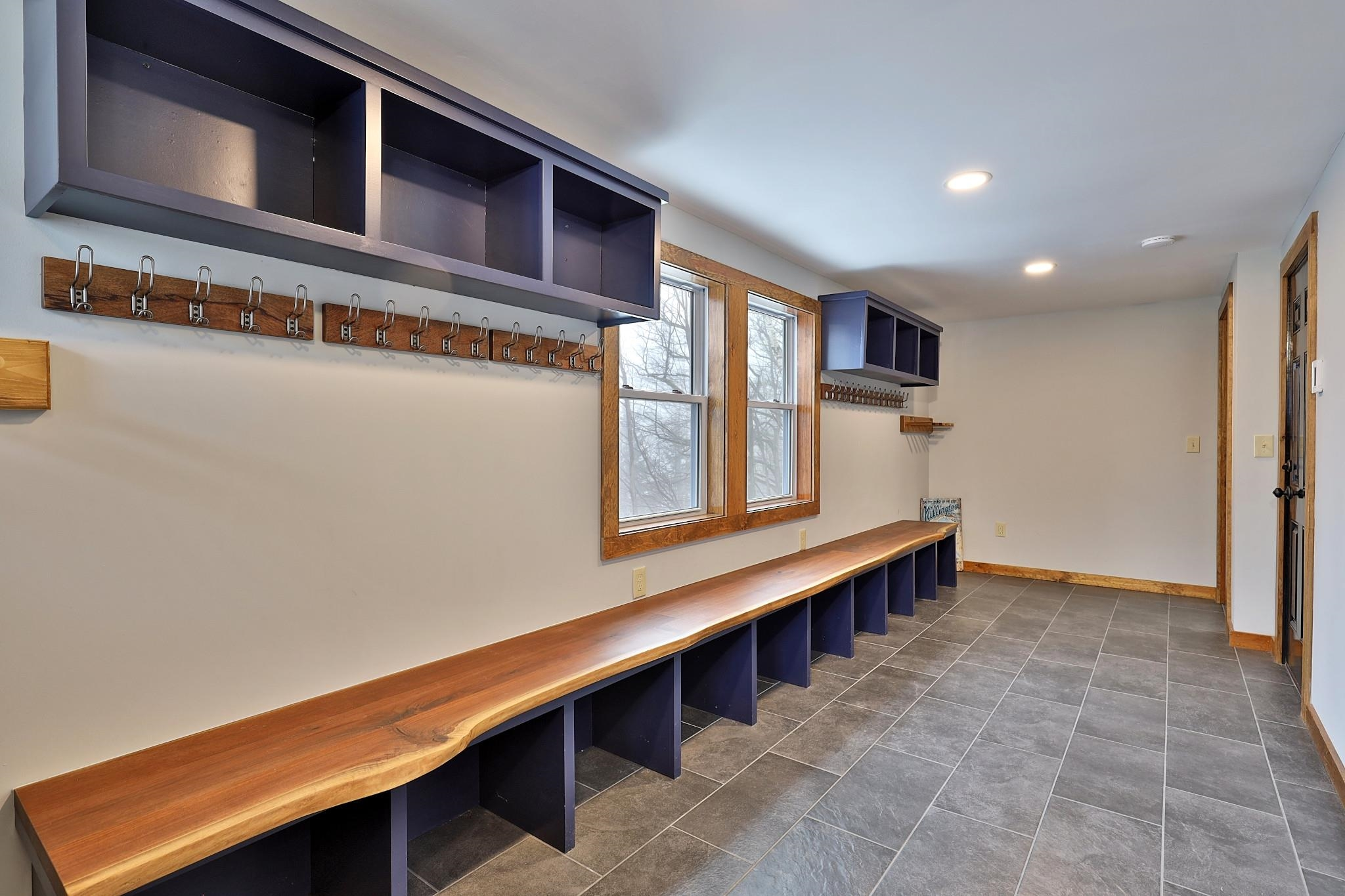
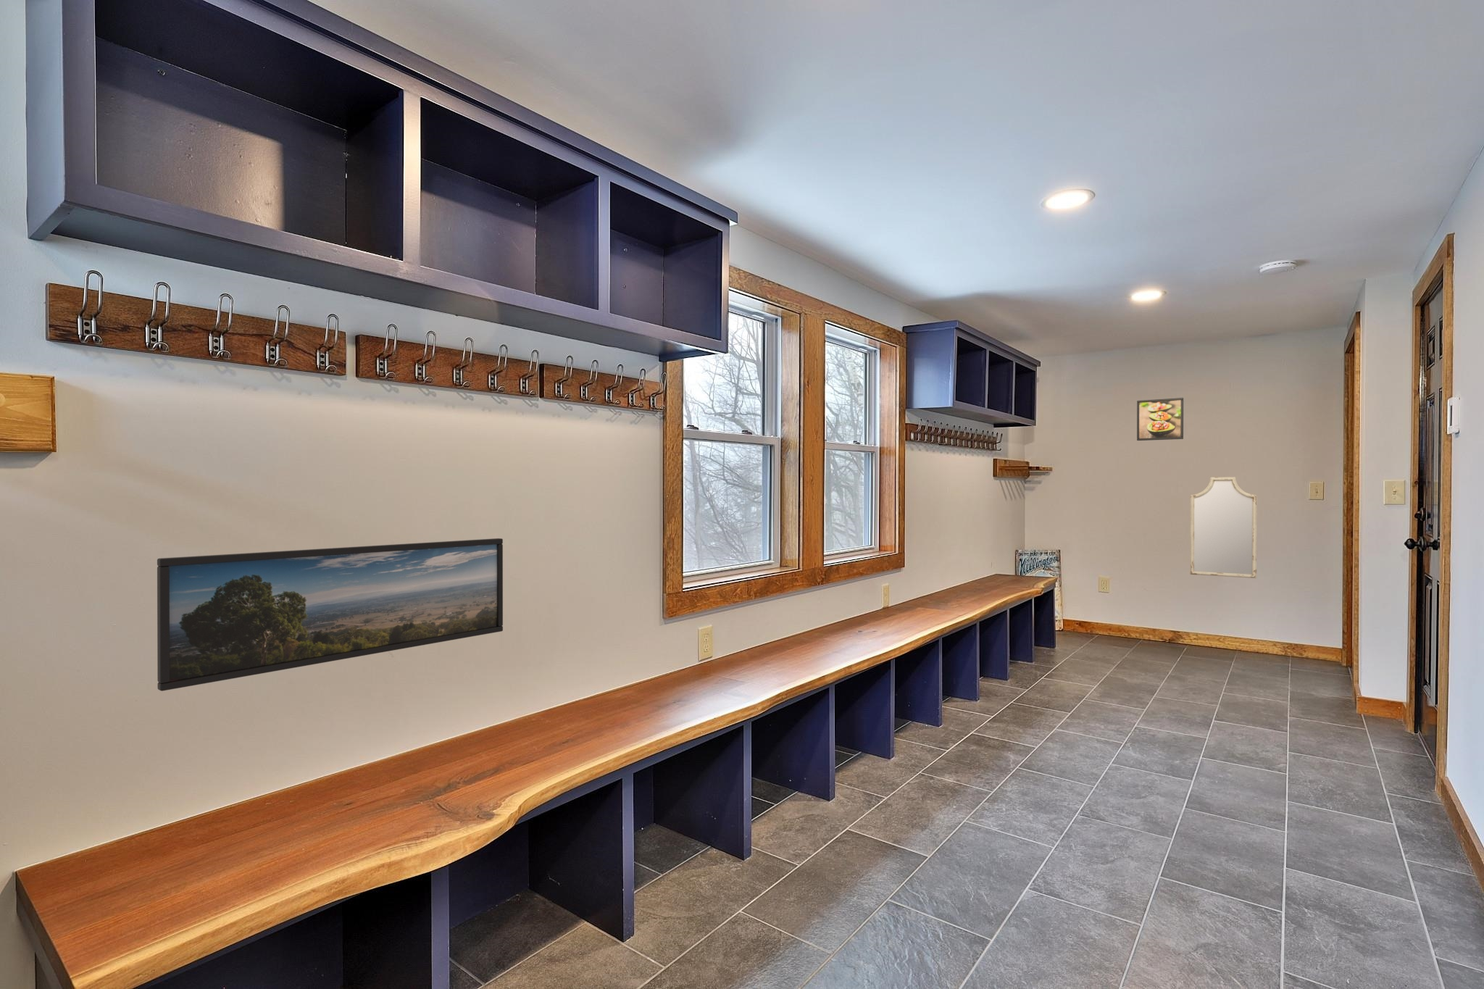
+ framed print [157,538,503,692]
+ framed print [1136,397,1184,442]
+ home mirror [1189,477,1258,578]
